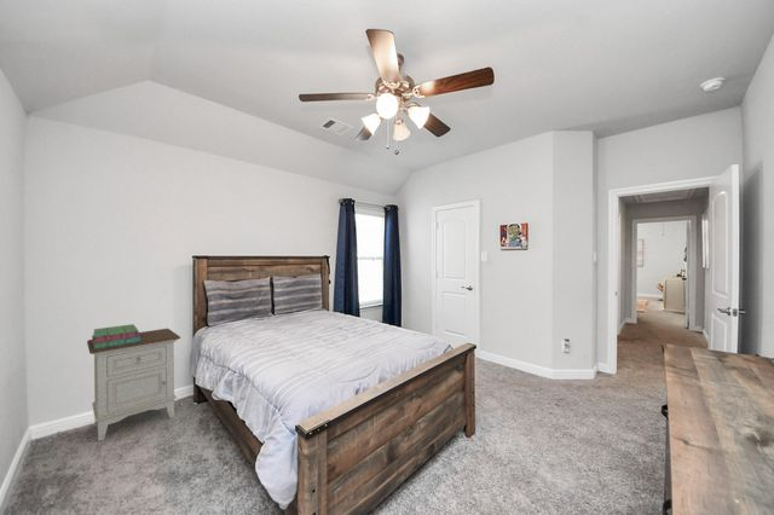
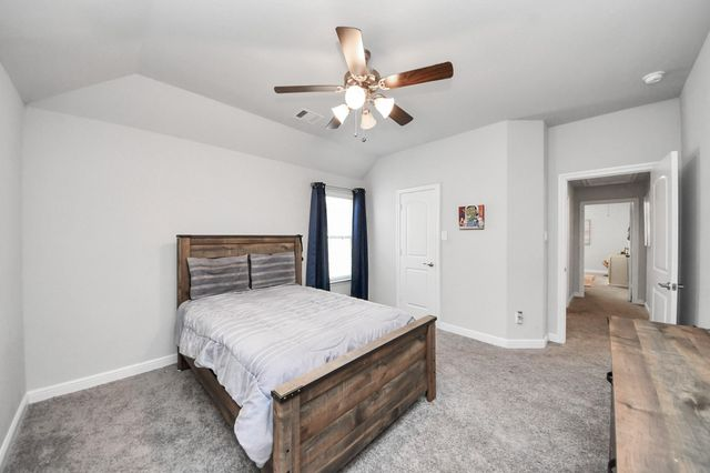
- stack of books [91,323,141,349]
- nightstand [86,328,181,442]
